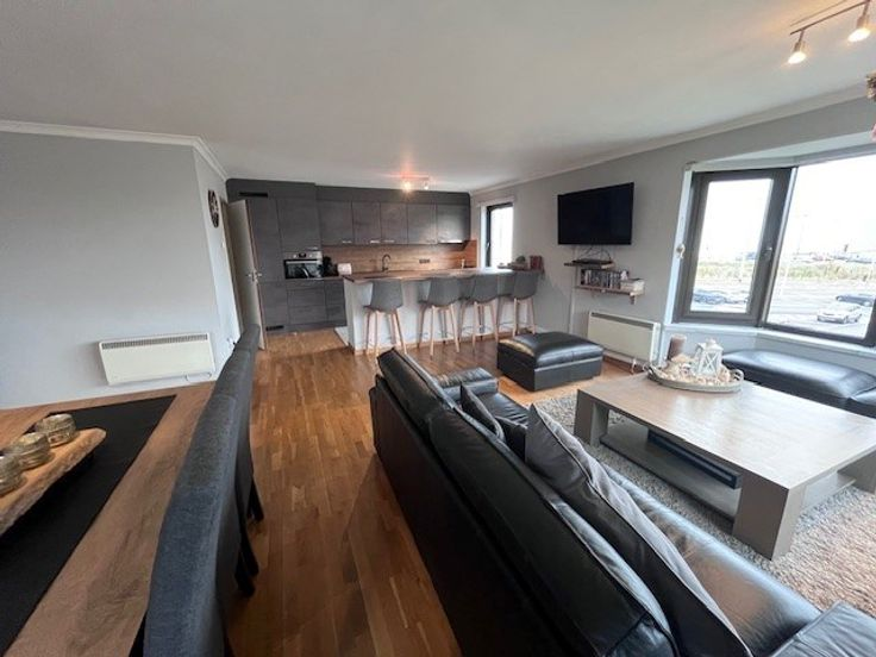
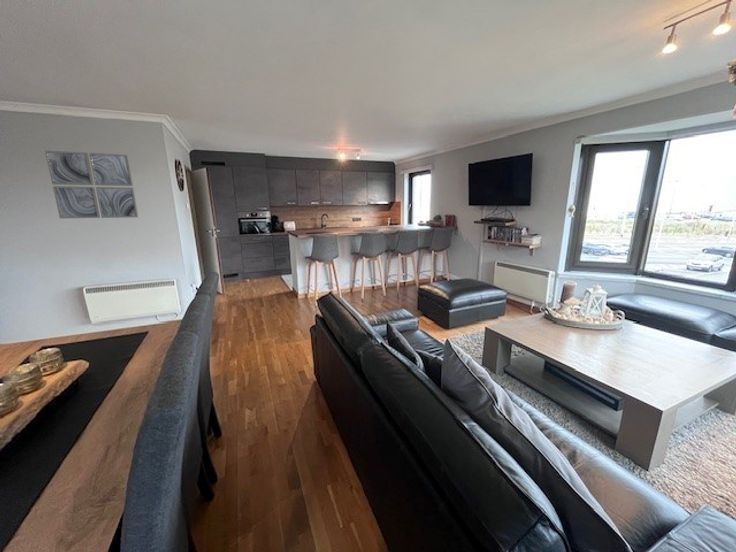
+ wall art [44,149,139,219]
